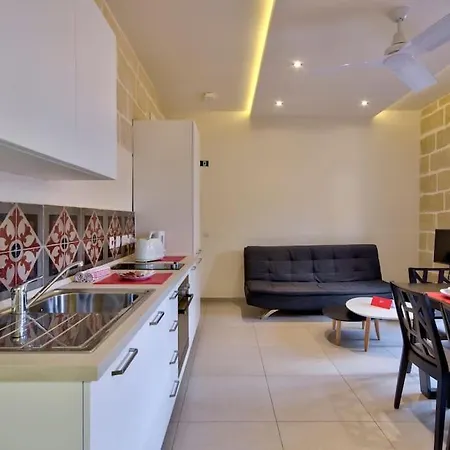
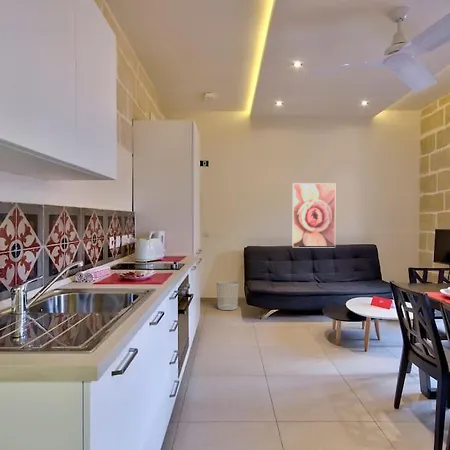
+ waste bin [216,280,240,311]
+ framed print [292,182,336,248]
